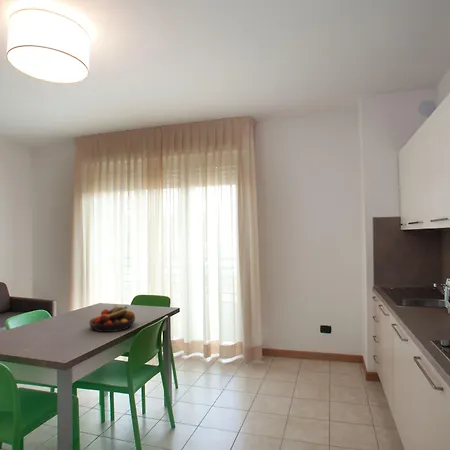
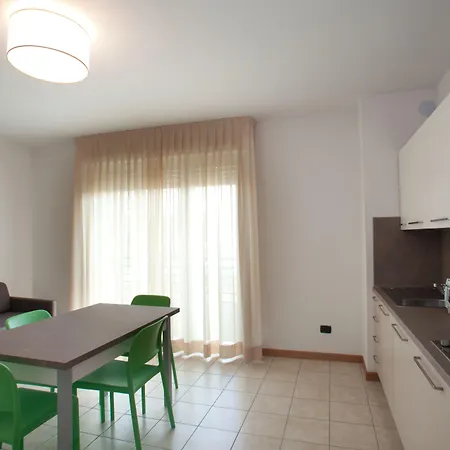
- fruit bowl [88,304,136,333]
